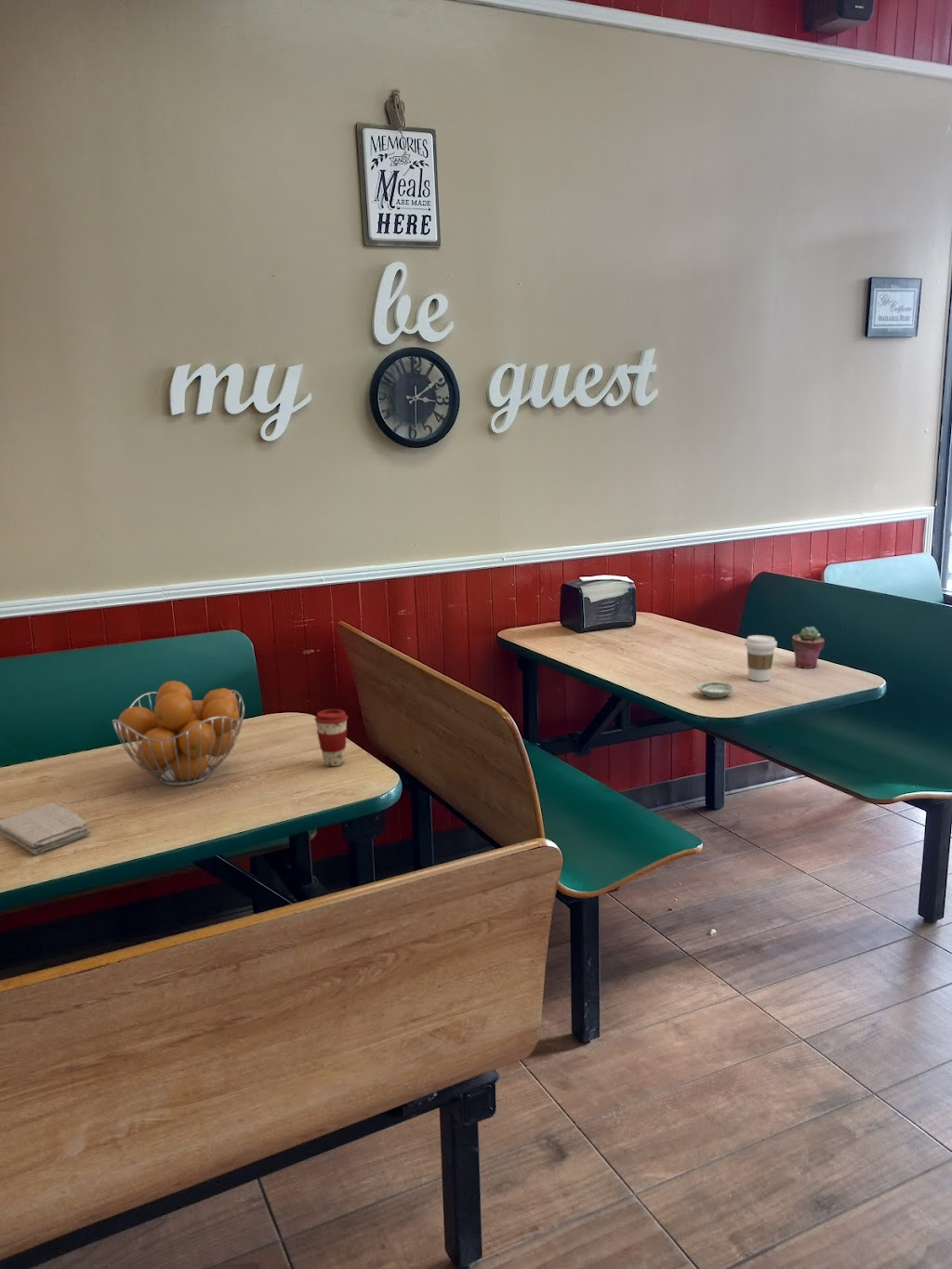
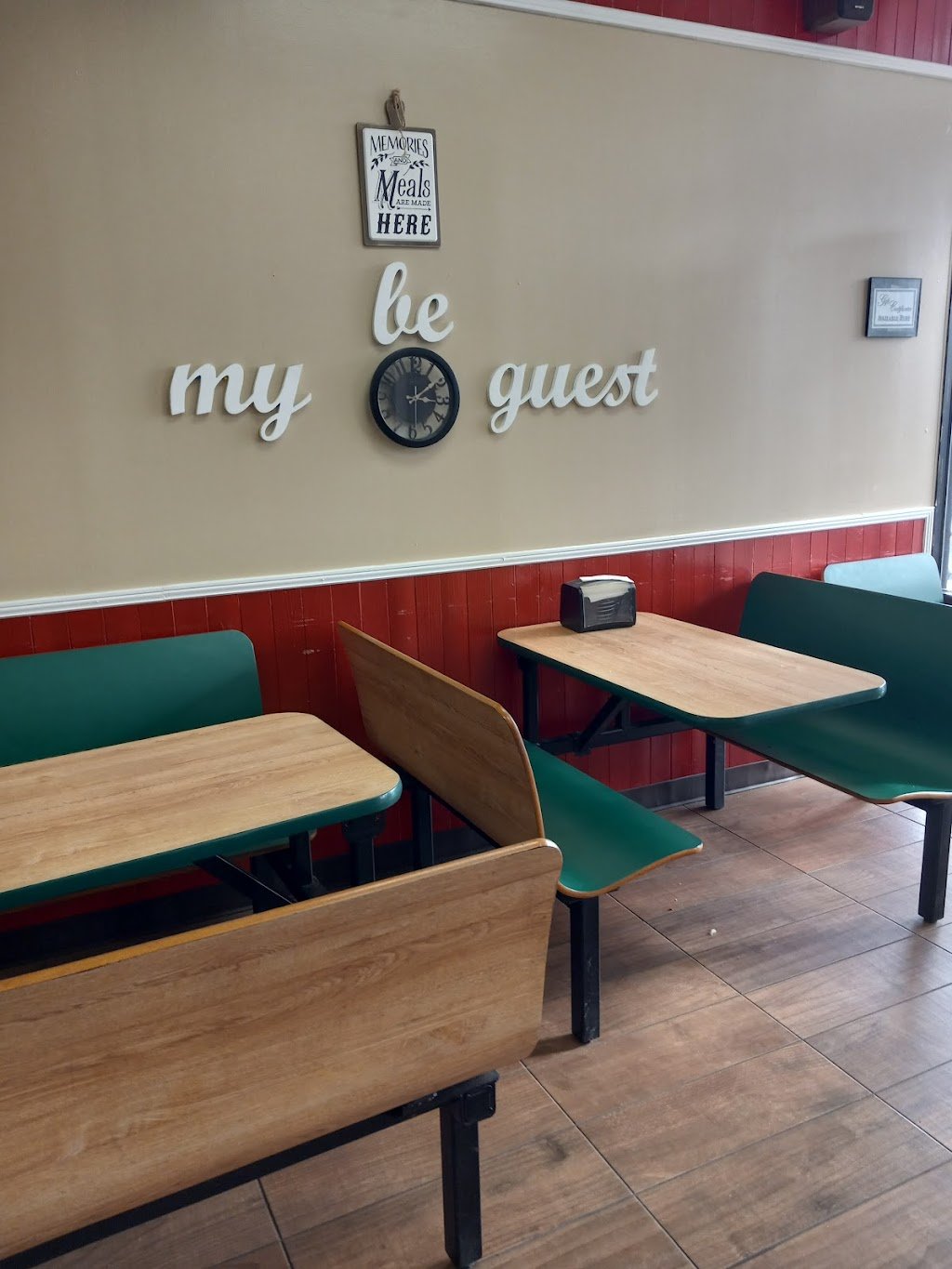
- washcloth [0,802,91,855]
- fruit basket [112,680,245,787]
- potted succulent [791,626,826,669]
- saucer [696,681,735,699]
- coffee cup [313,708,349,767]
- coffee cup [744,634,778,682]
